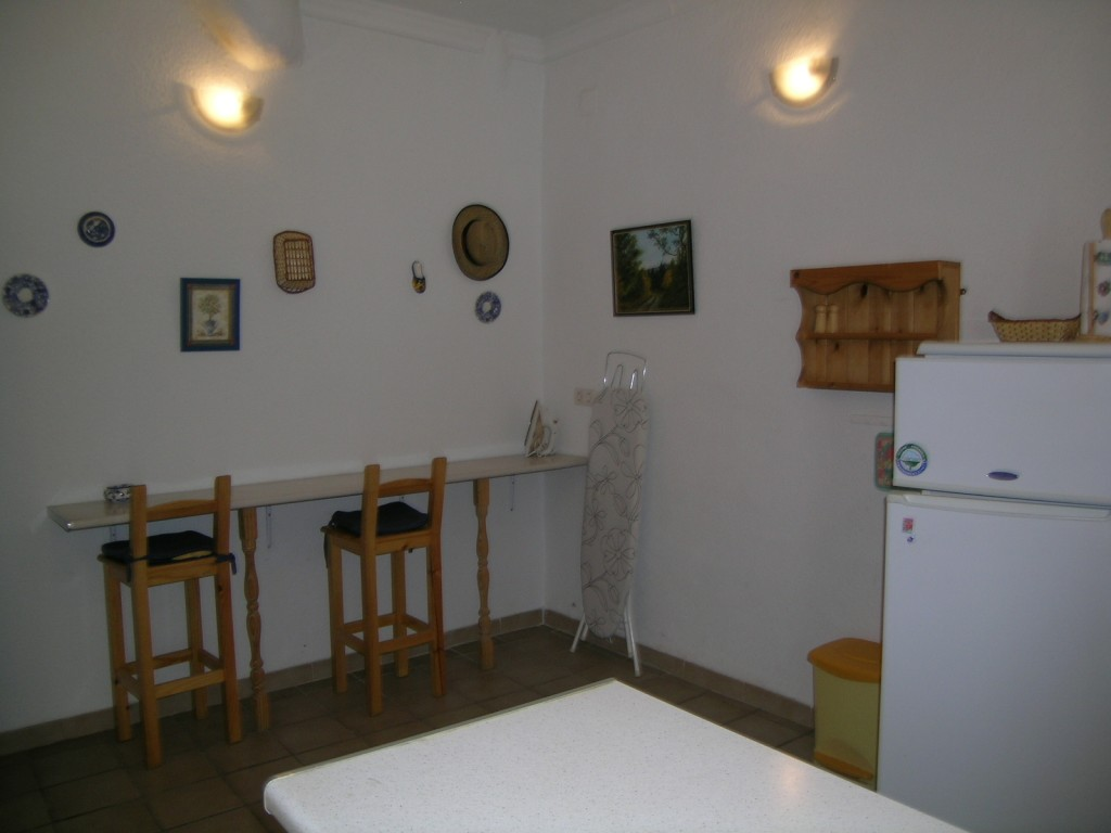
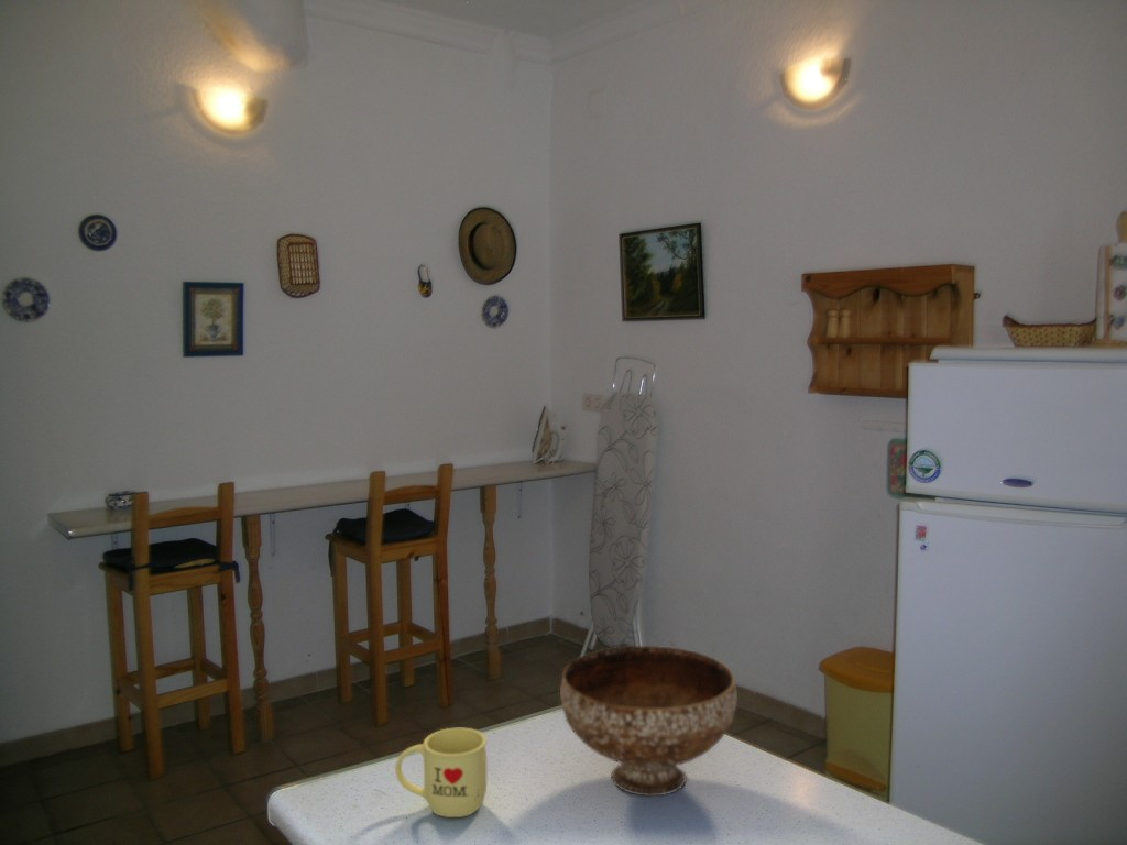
+ bowl [559,645,738,798]
+ mug [394,727,488,819]
